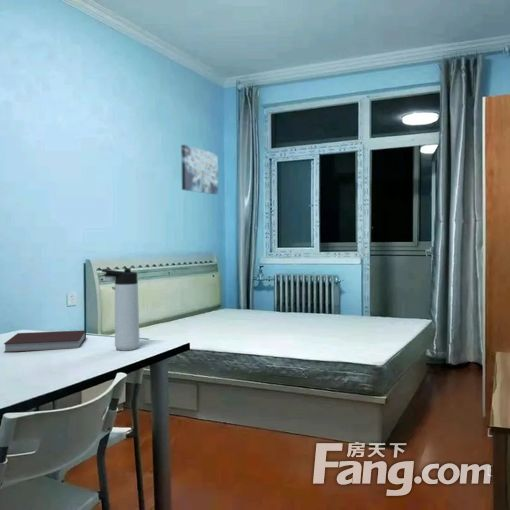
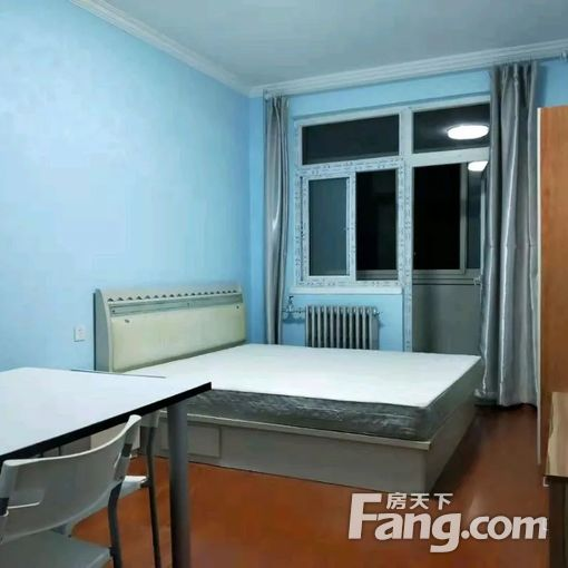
- wall art [180,144,219,195]
- thermos bottle [101,267,141,352]
- notebook [3,329,87,353]
